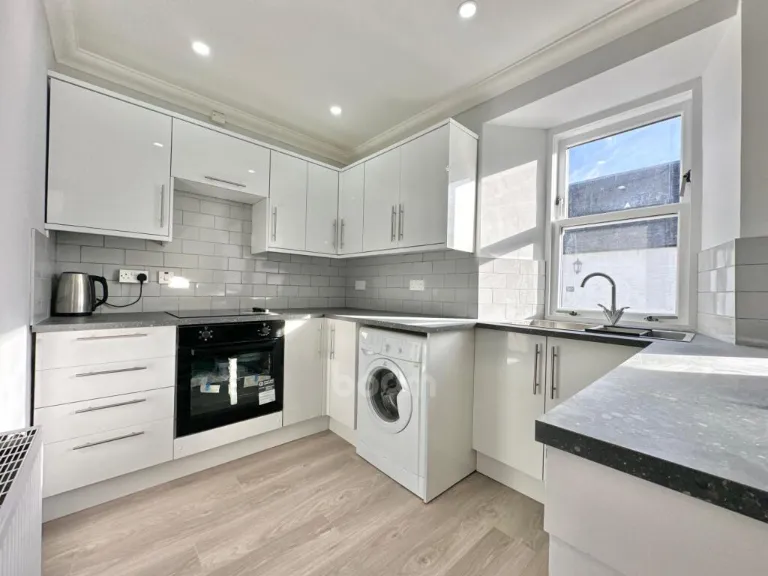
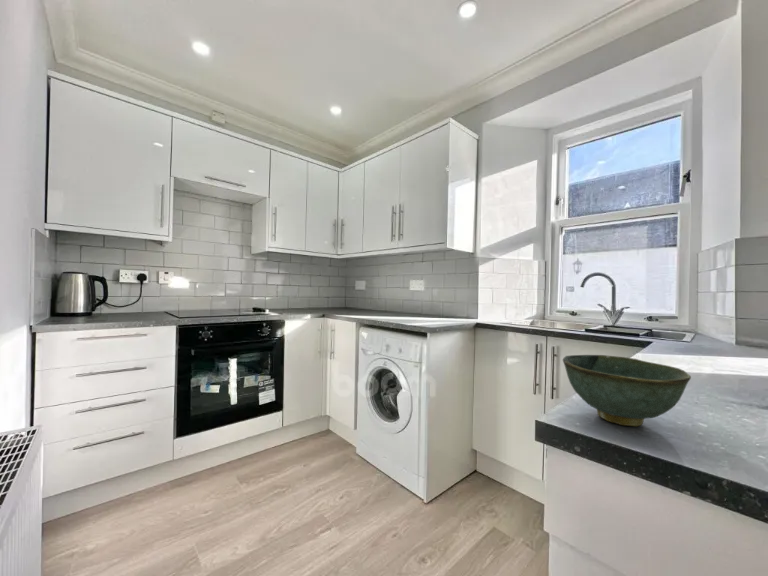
+ bowl [562,354,692,427]
